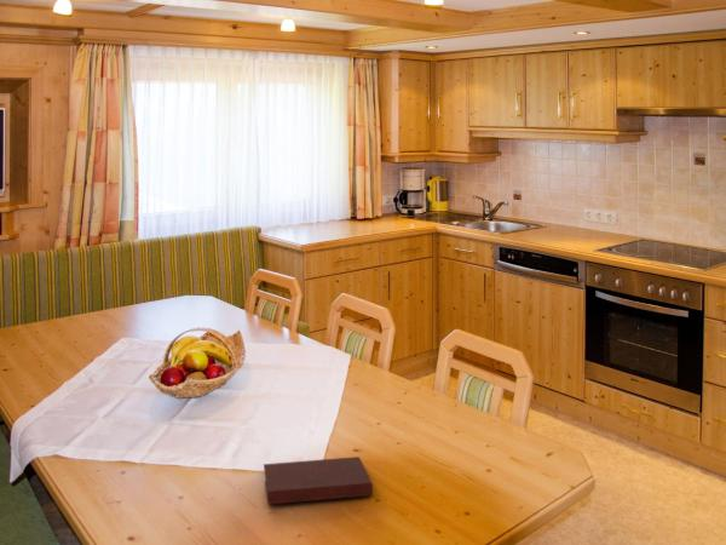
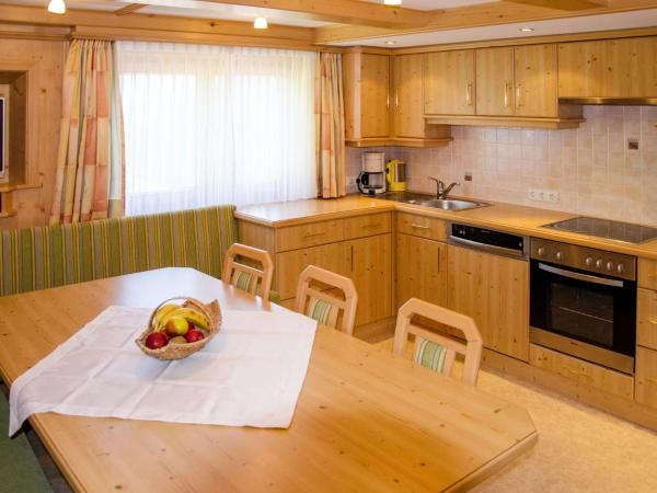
- notebook [263,455,374,505]
